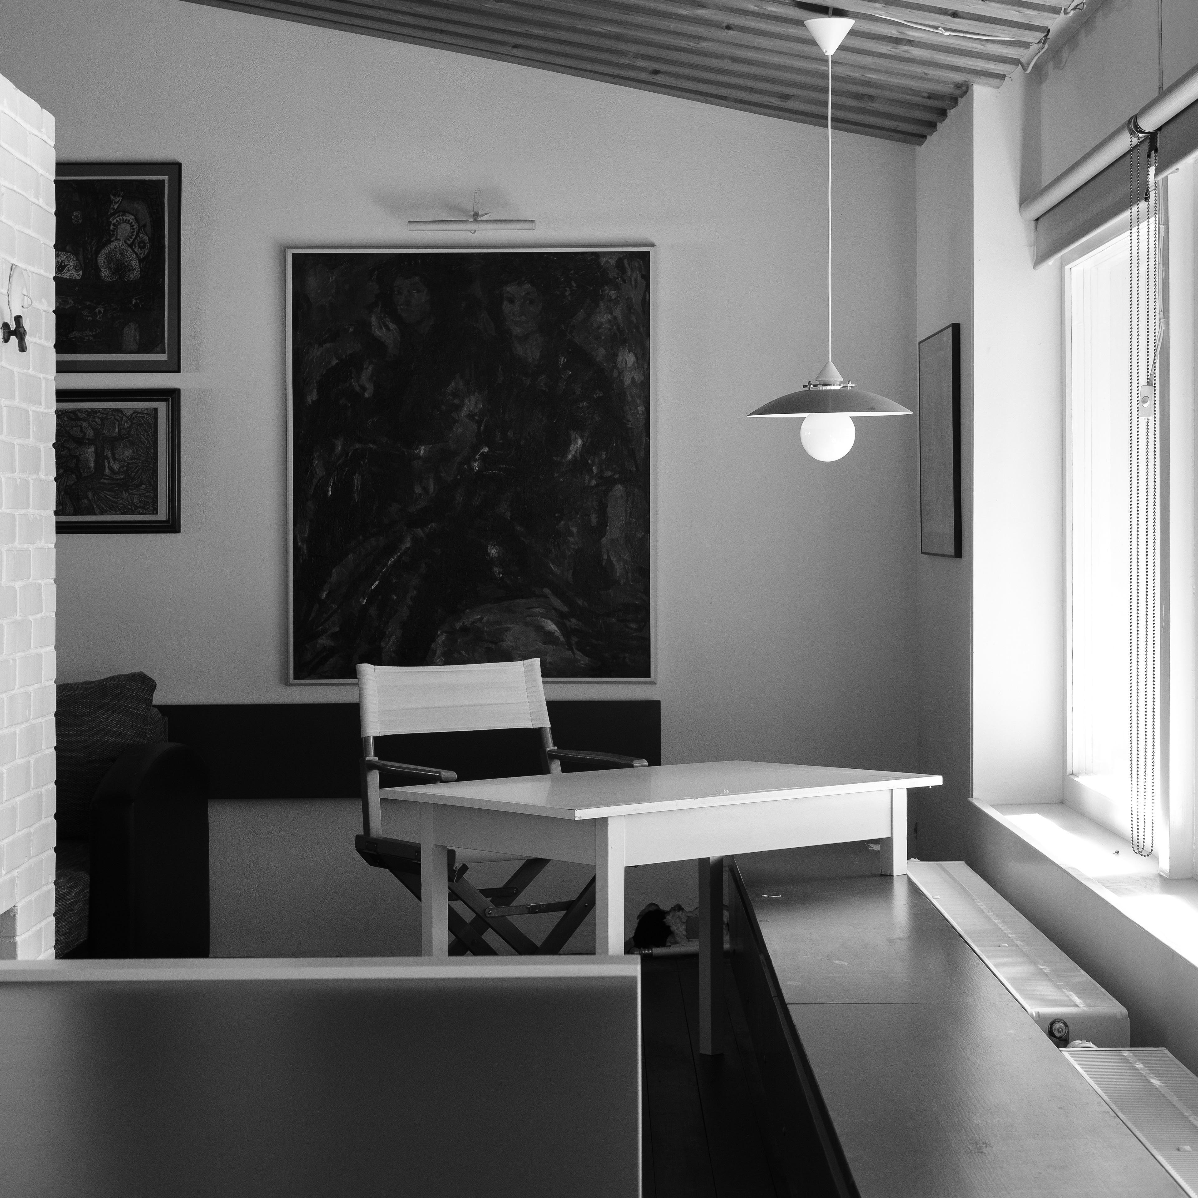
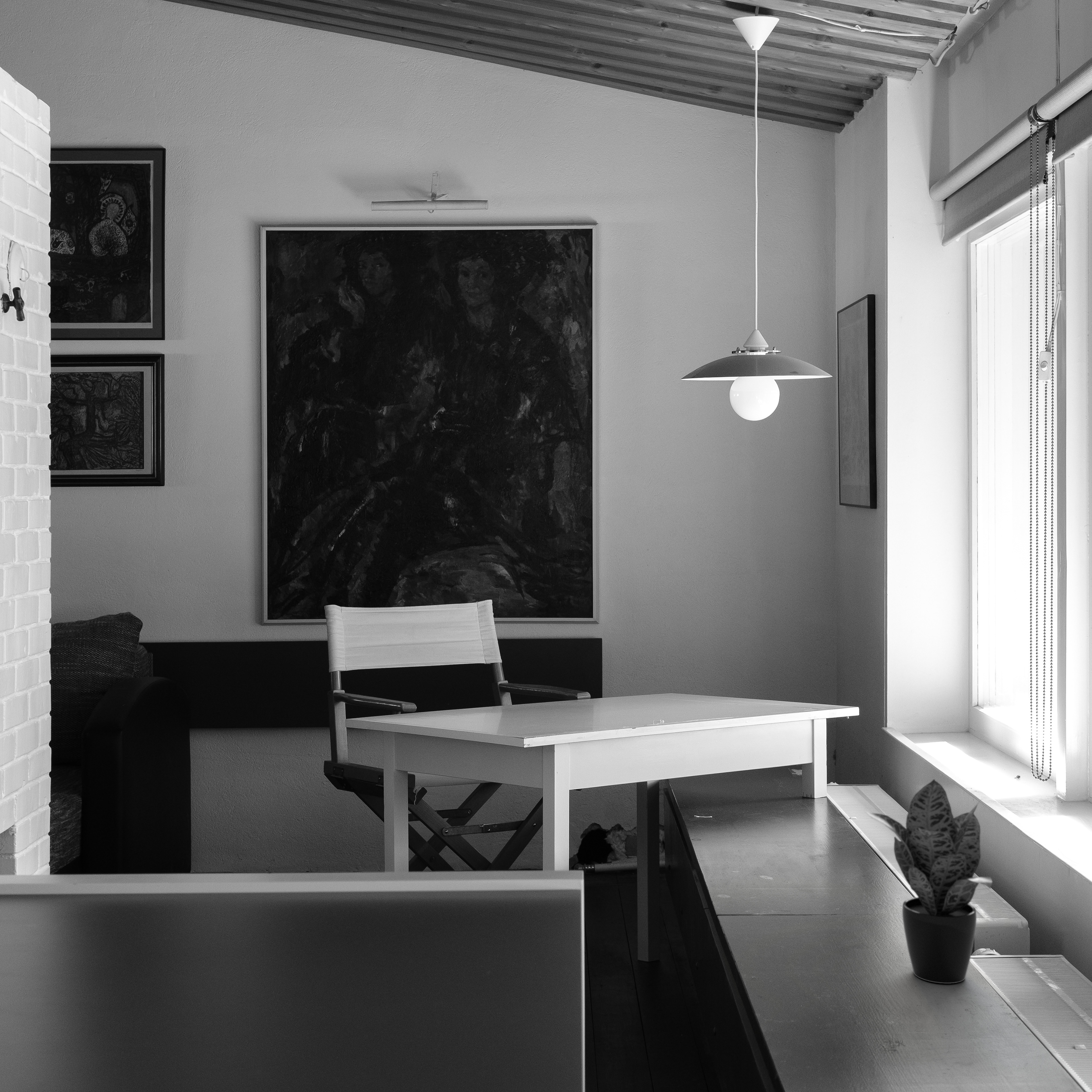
+ potted plant [863,779,992,984]
